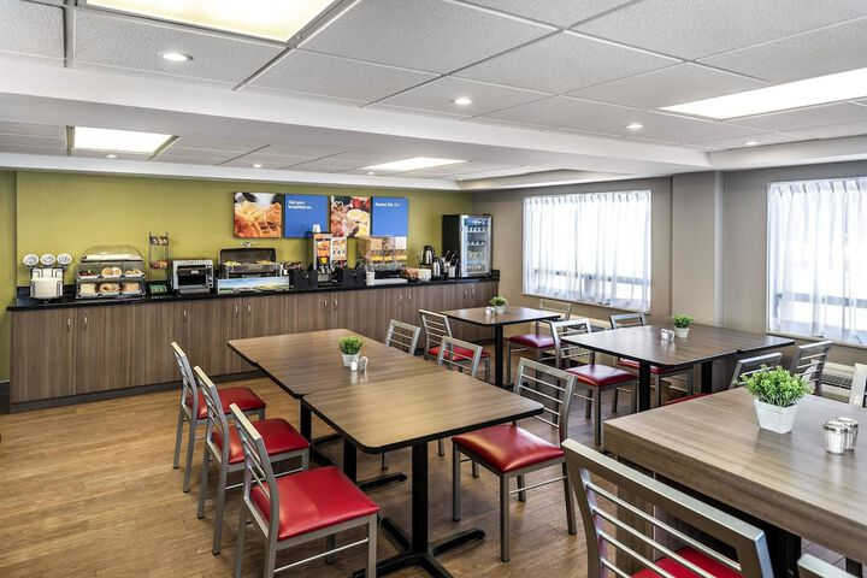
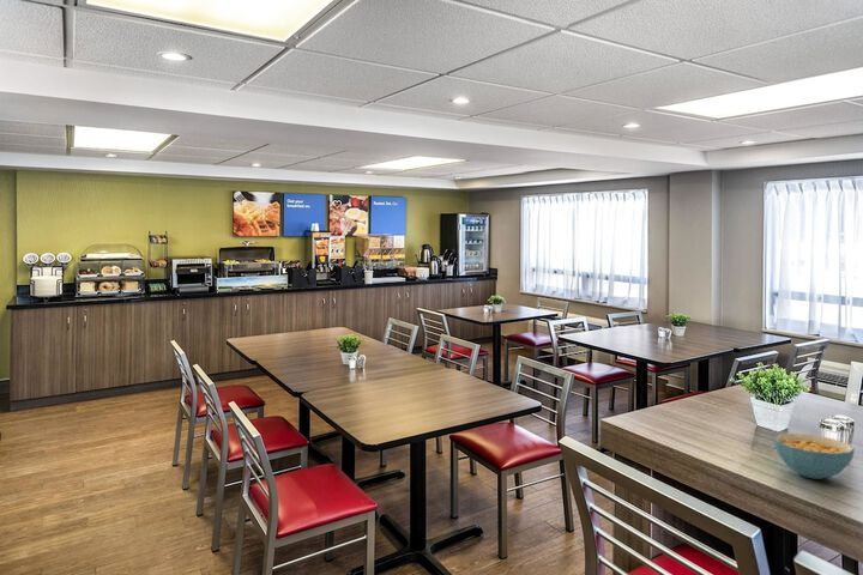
+ cereal bowl [772,432,856,480]
